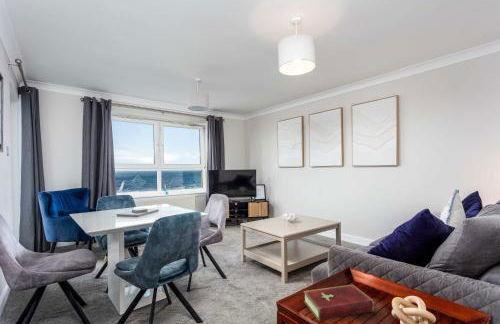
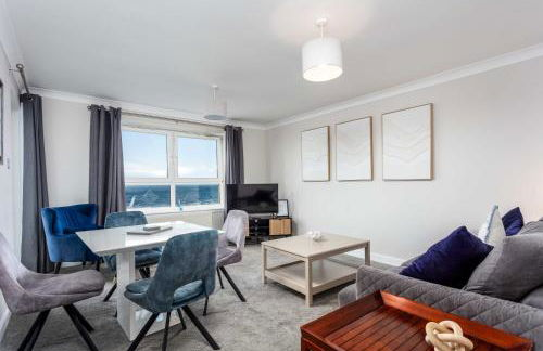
- hardcover book [303,284,375,321]
